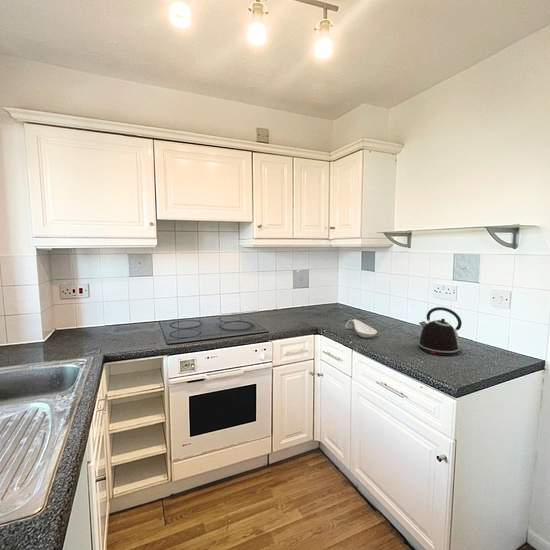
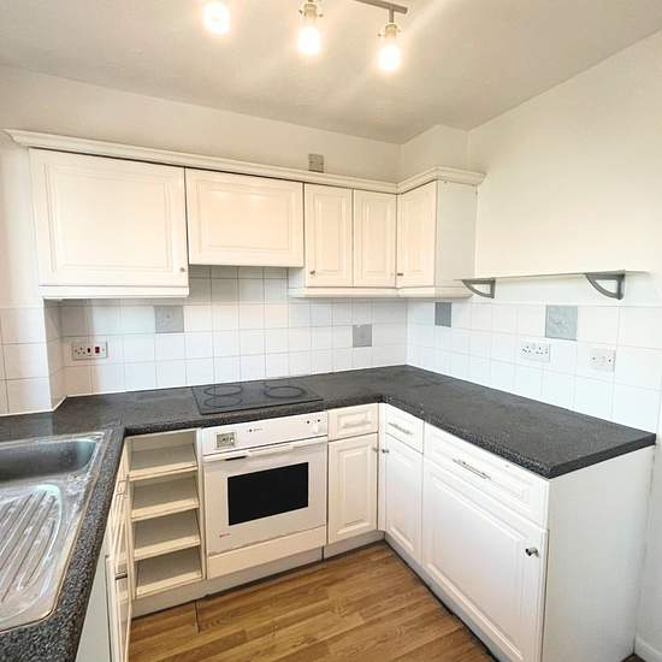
- spoon rest [344,318,378,339]
- kettle [418,306,463,357]
